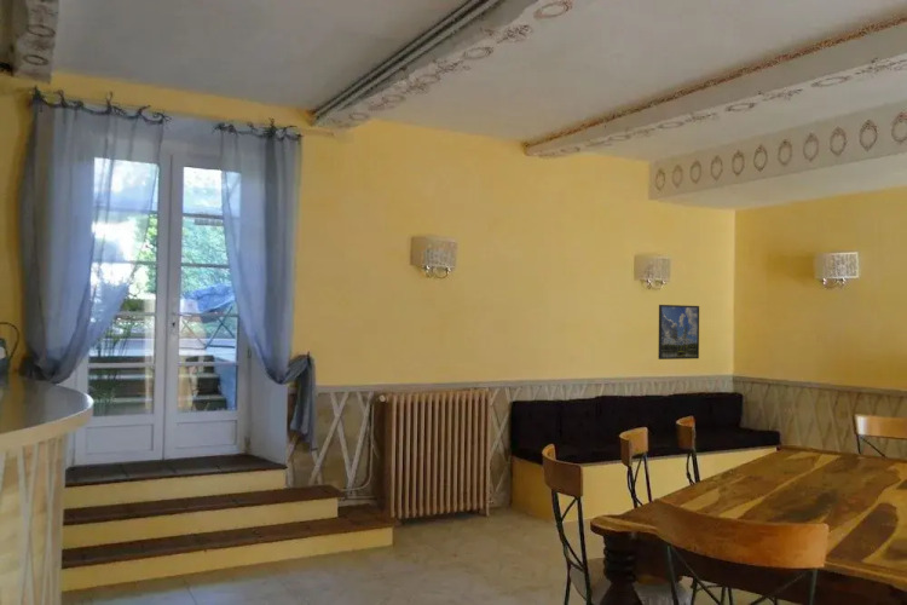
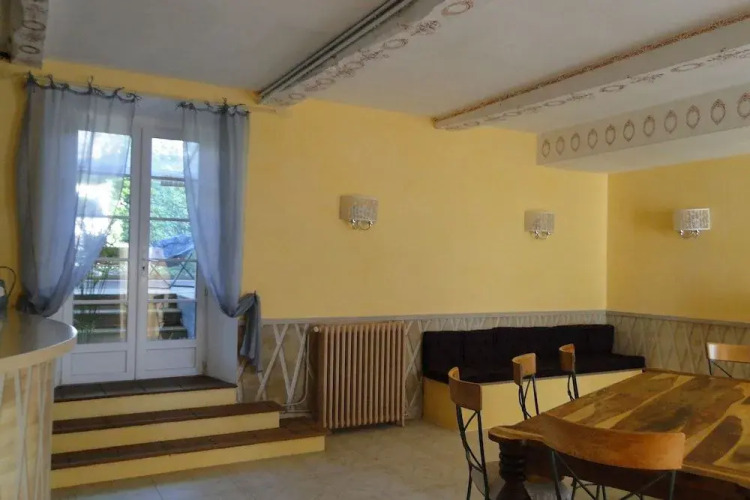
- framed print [657,304,700,361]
